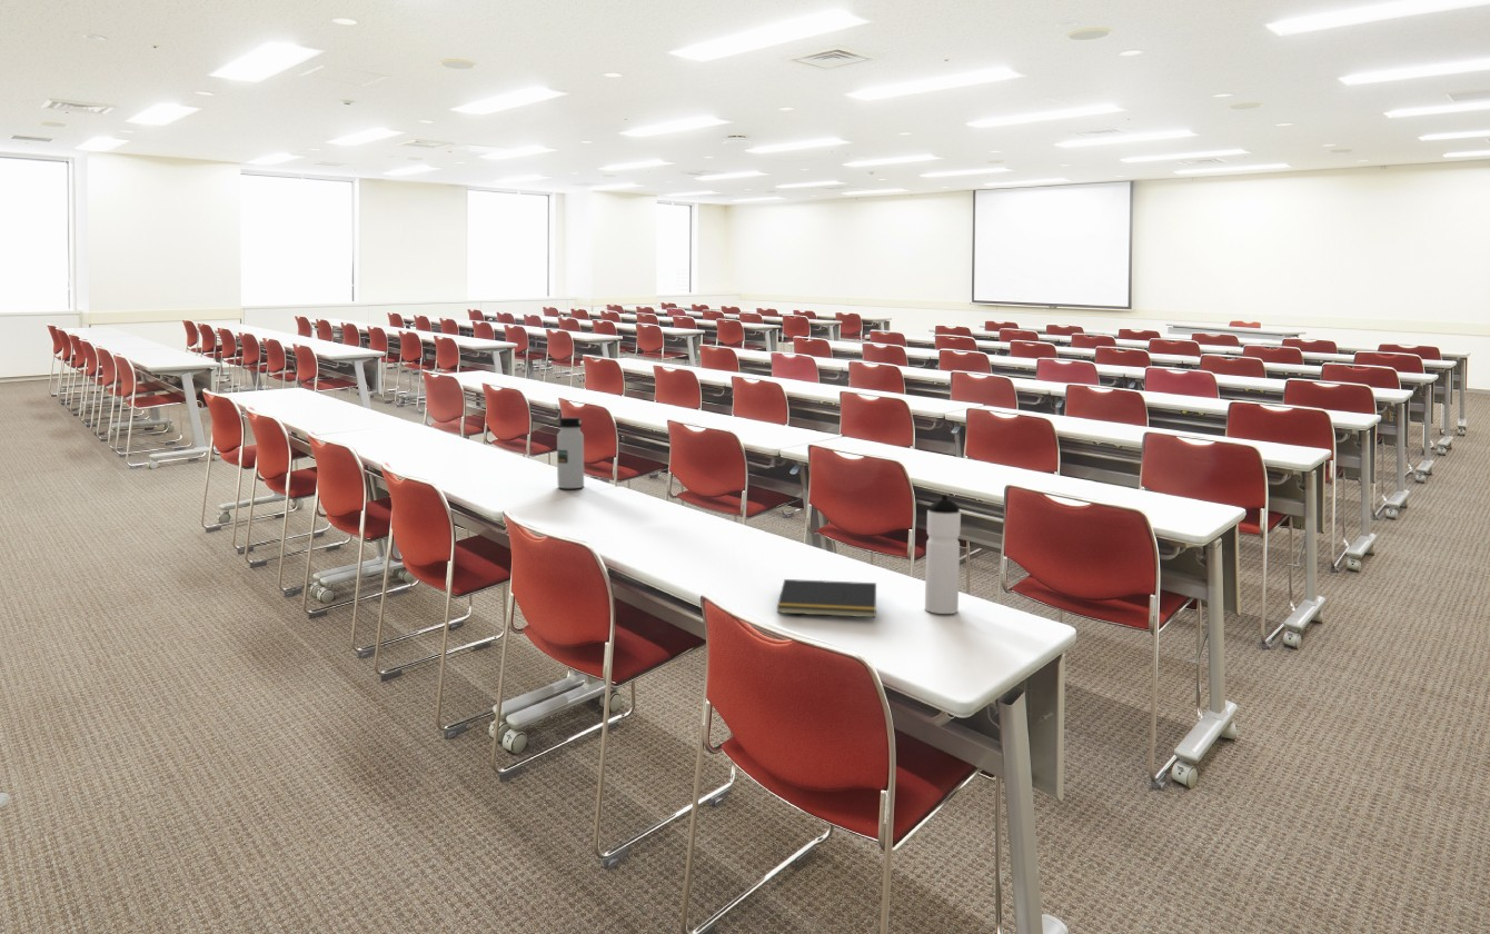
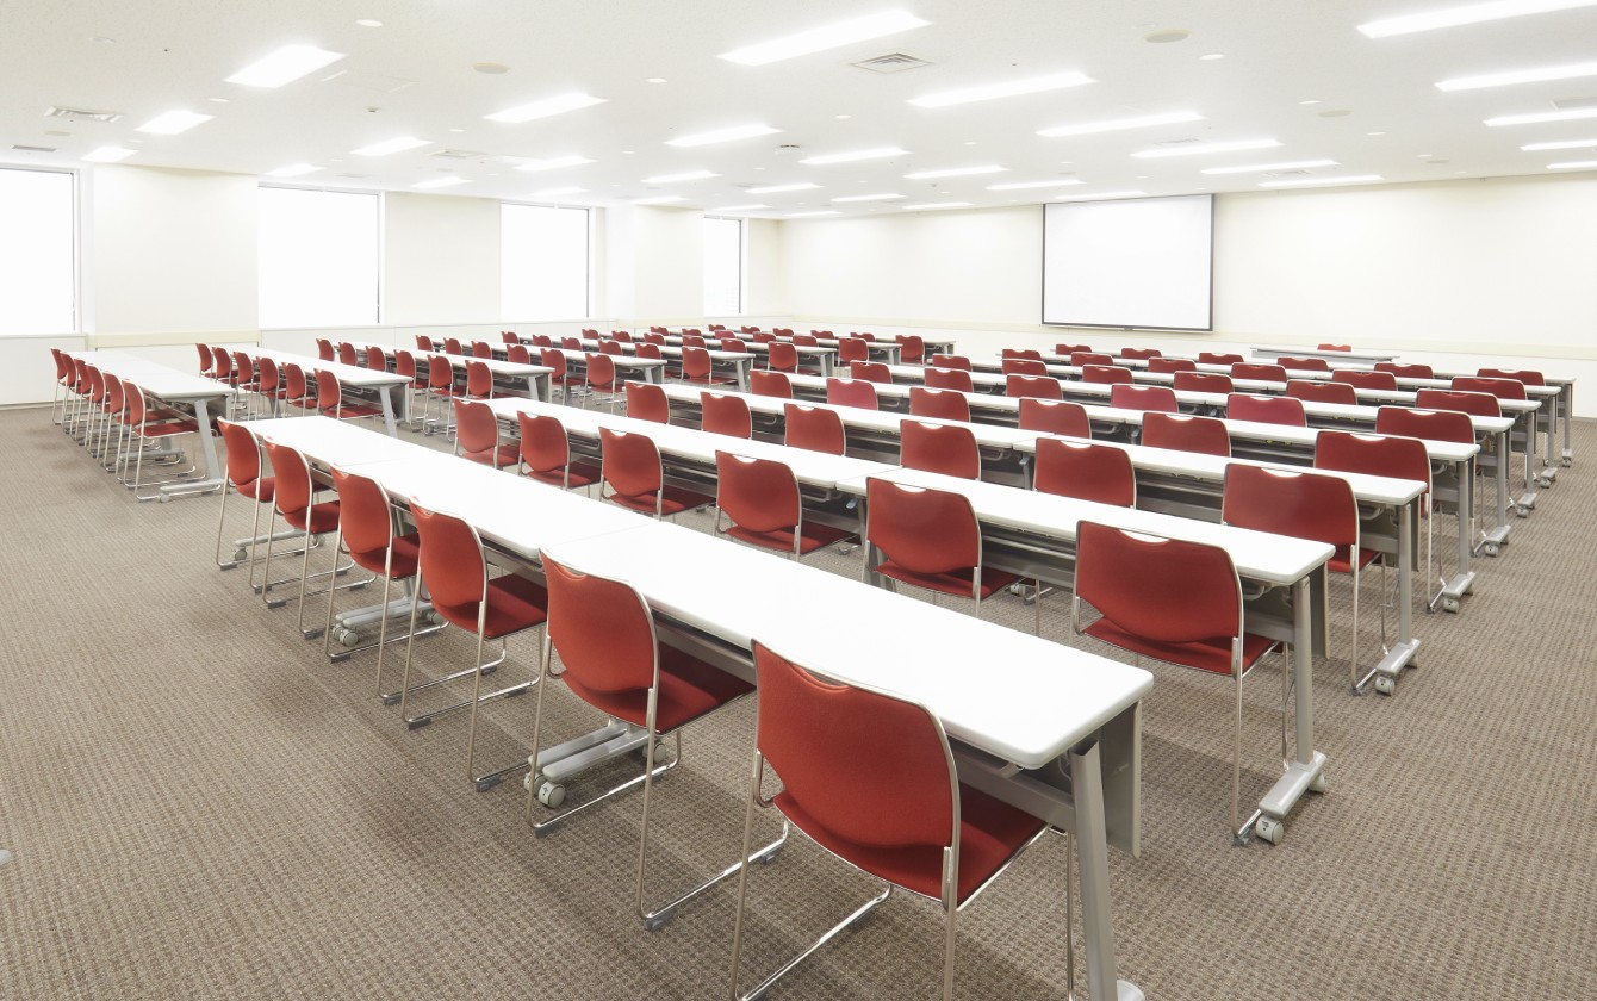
- water bottle [924,494,962,615]
- notepad [776,578,877,618]
- water bottle [556,416,585,489]
